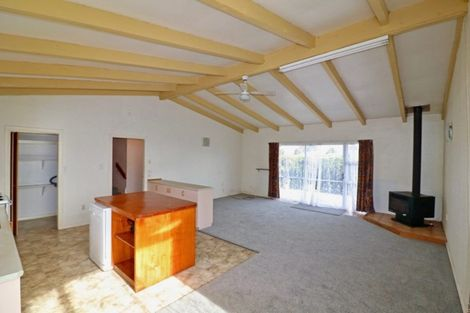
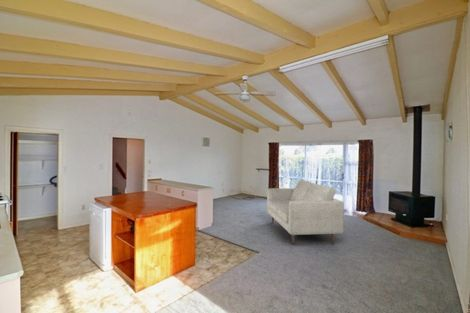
+ sofa [266,179,345,245]
